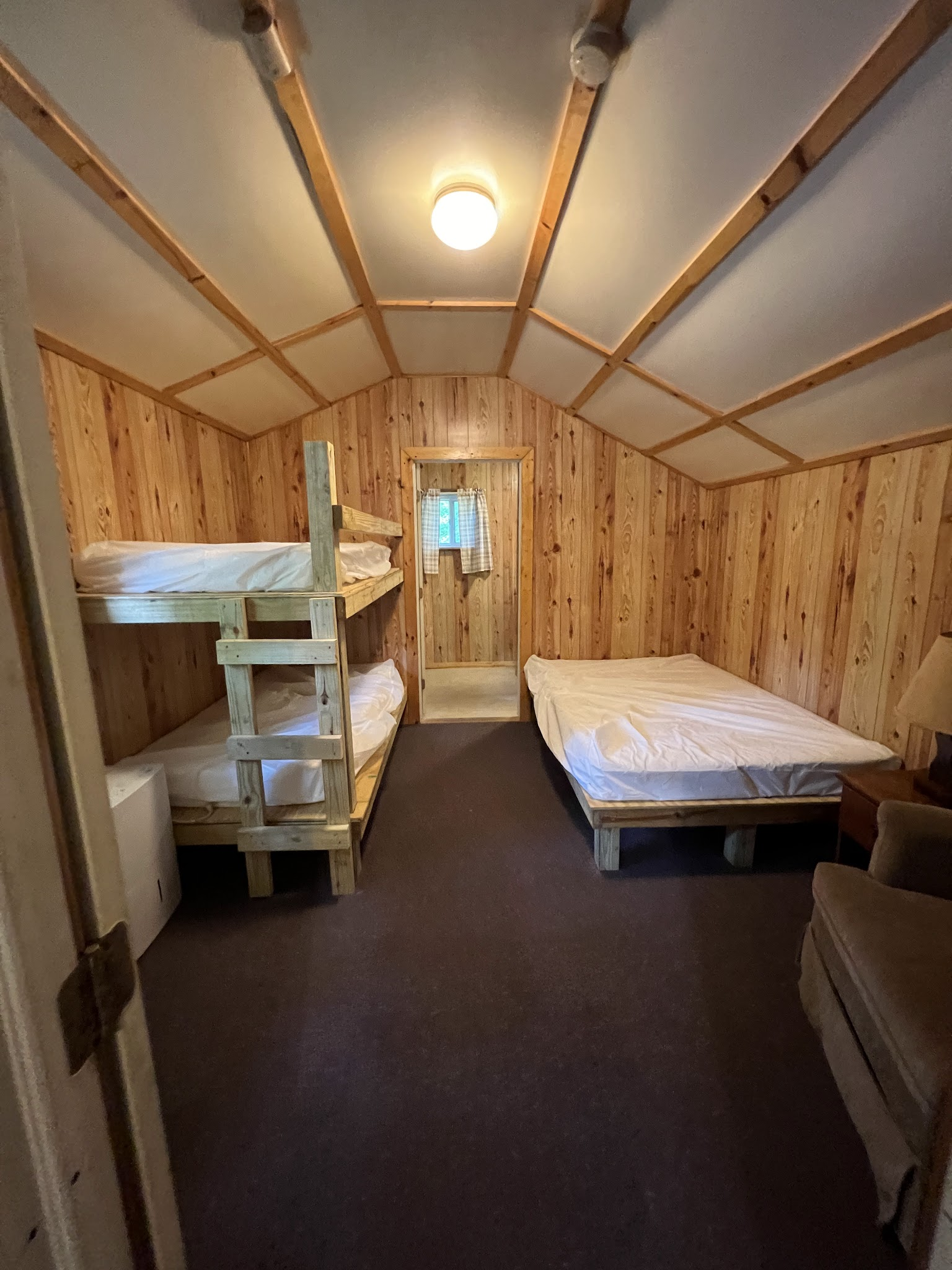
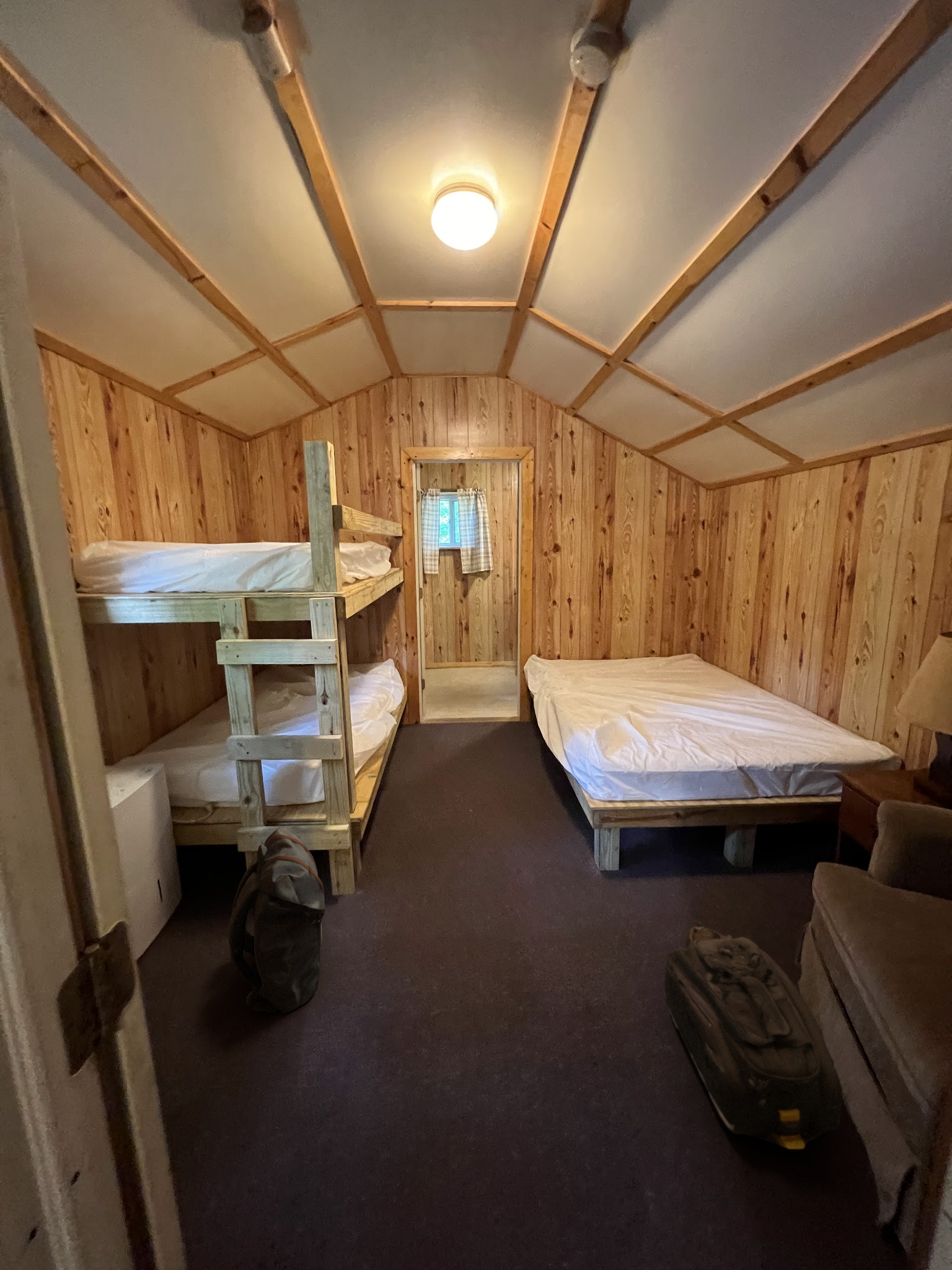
+ backpack [227,826,326,1015]
+ duffel bag [664,918,843,1150]
